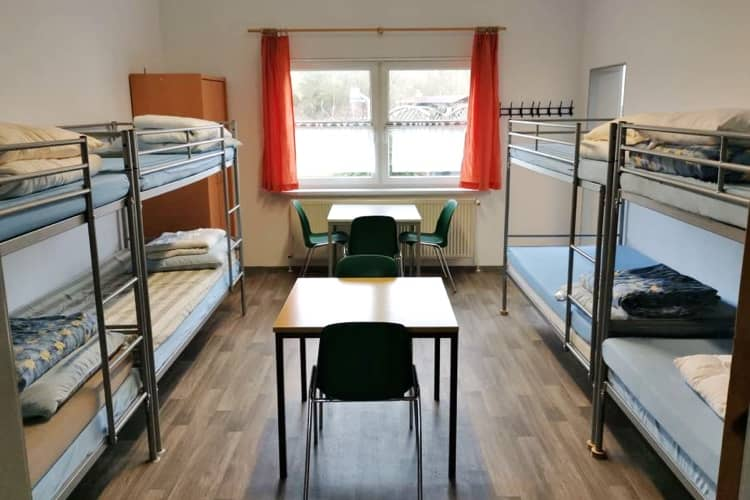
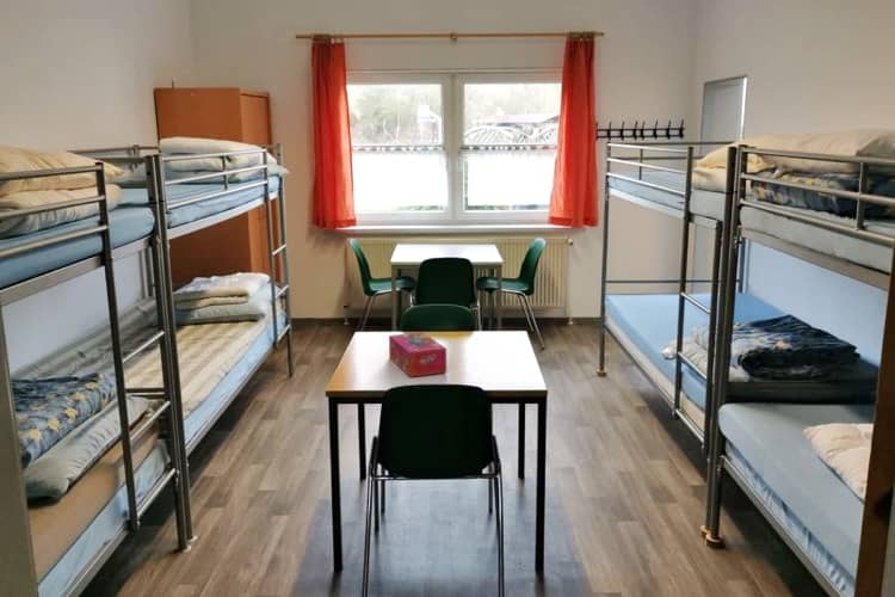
+ tissue box [388,331,448,378]
